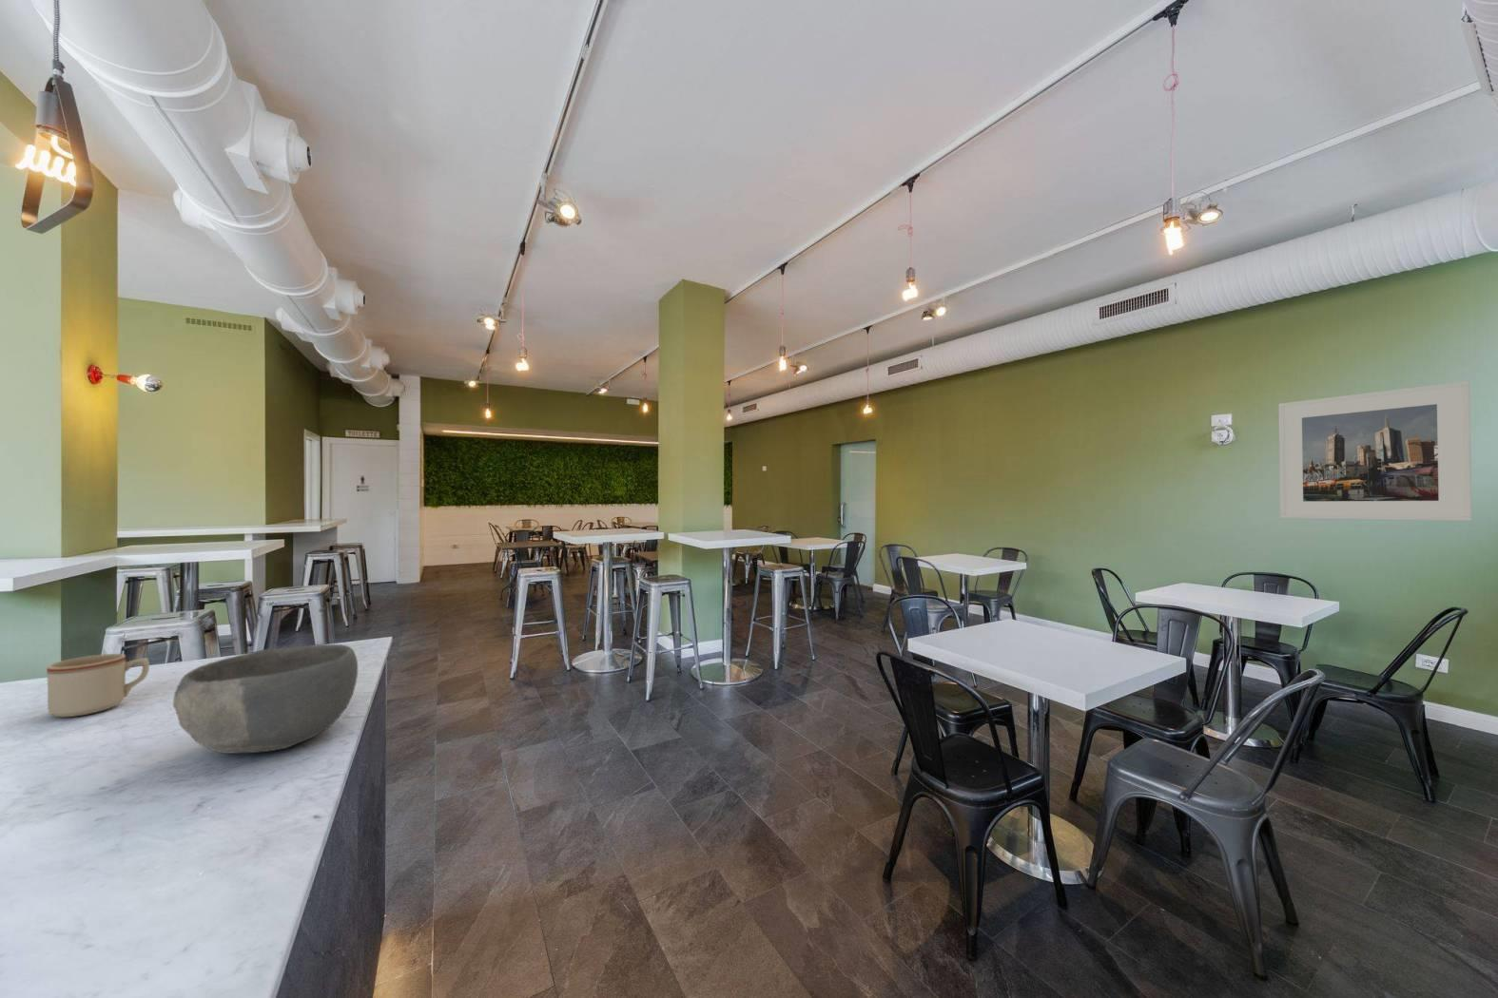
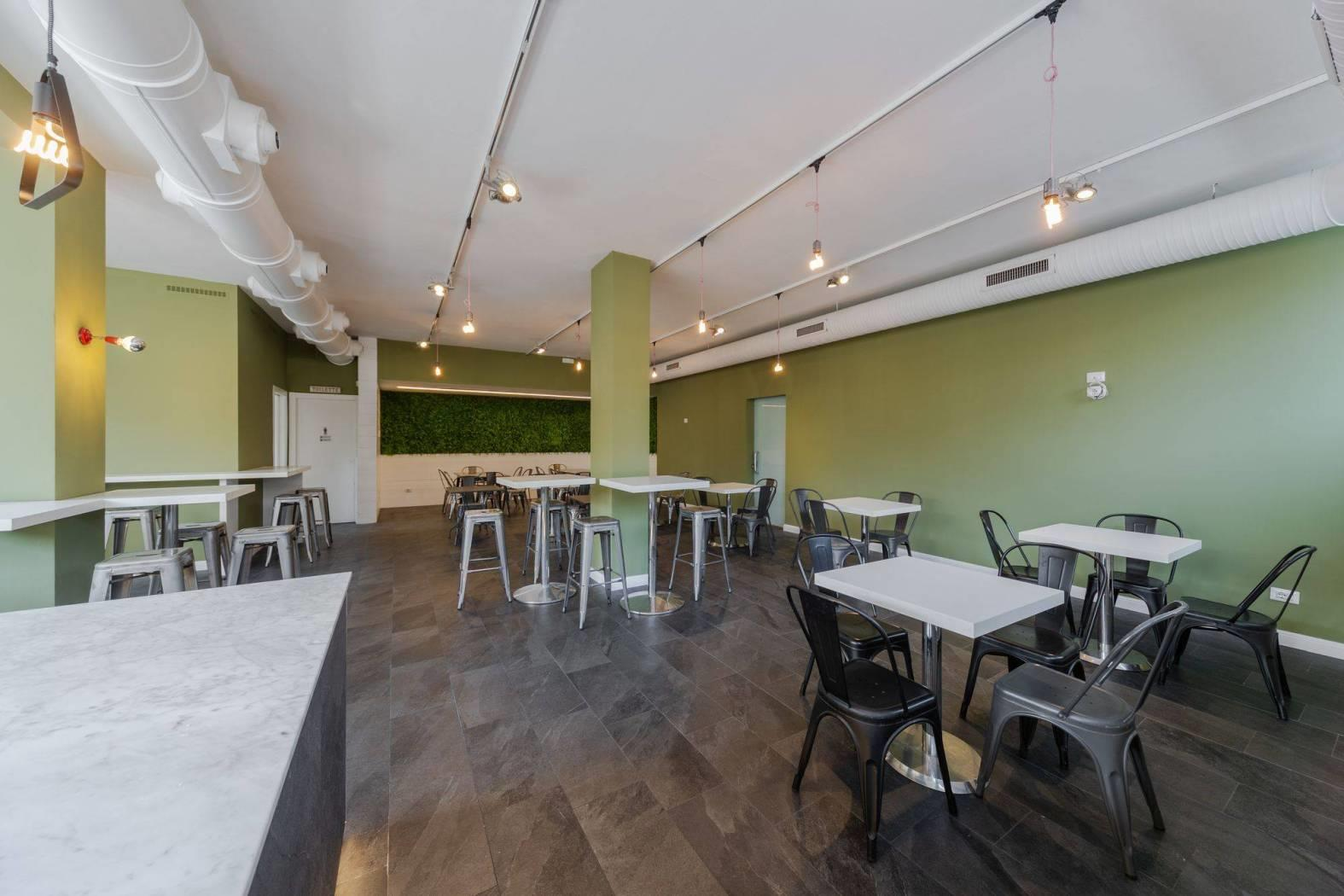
- bowl [172,644,359,755]
- mug [46,653,150,717]
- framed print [1277,380,1473,521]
